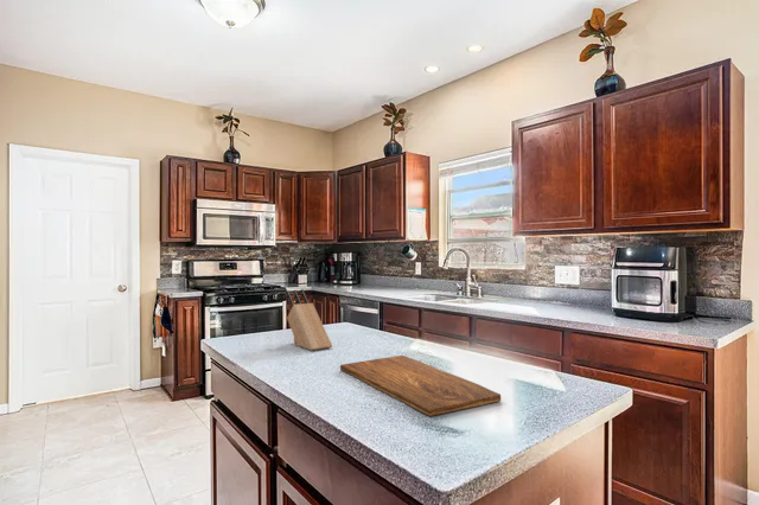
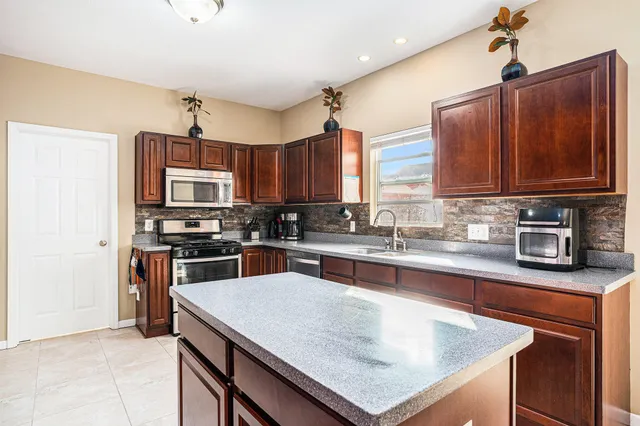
- knife block [285,288,333,352]
- cutting board [339,354,502,417]
